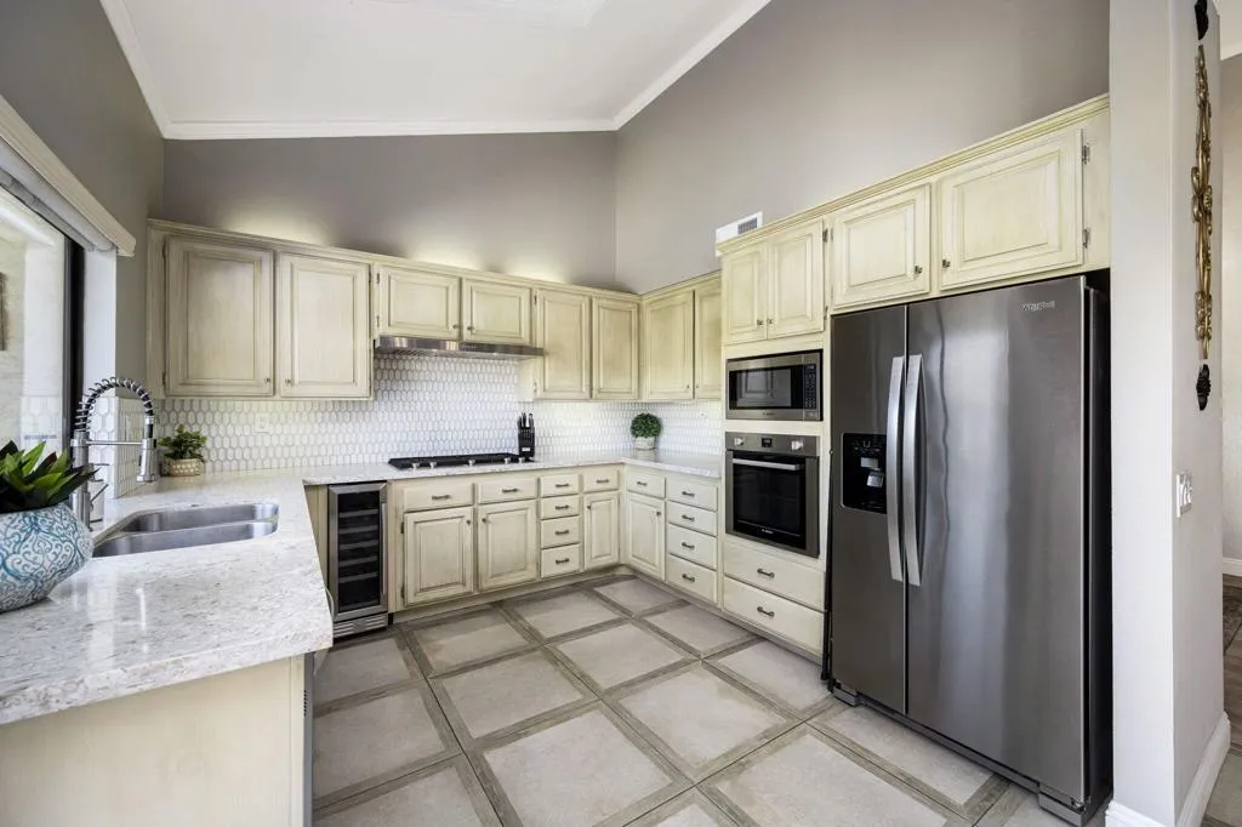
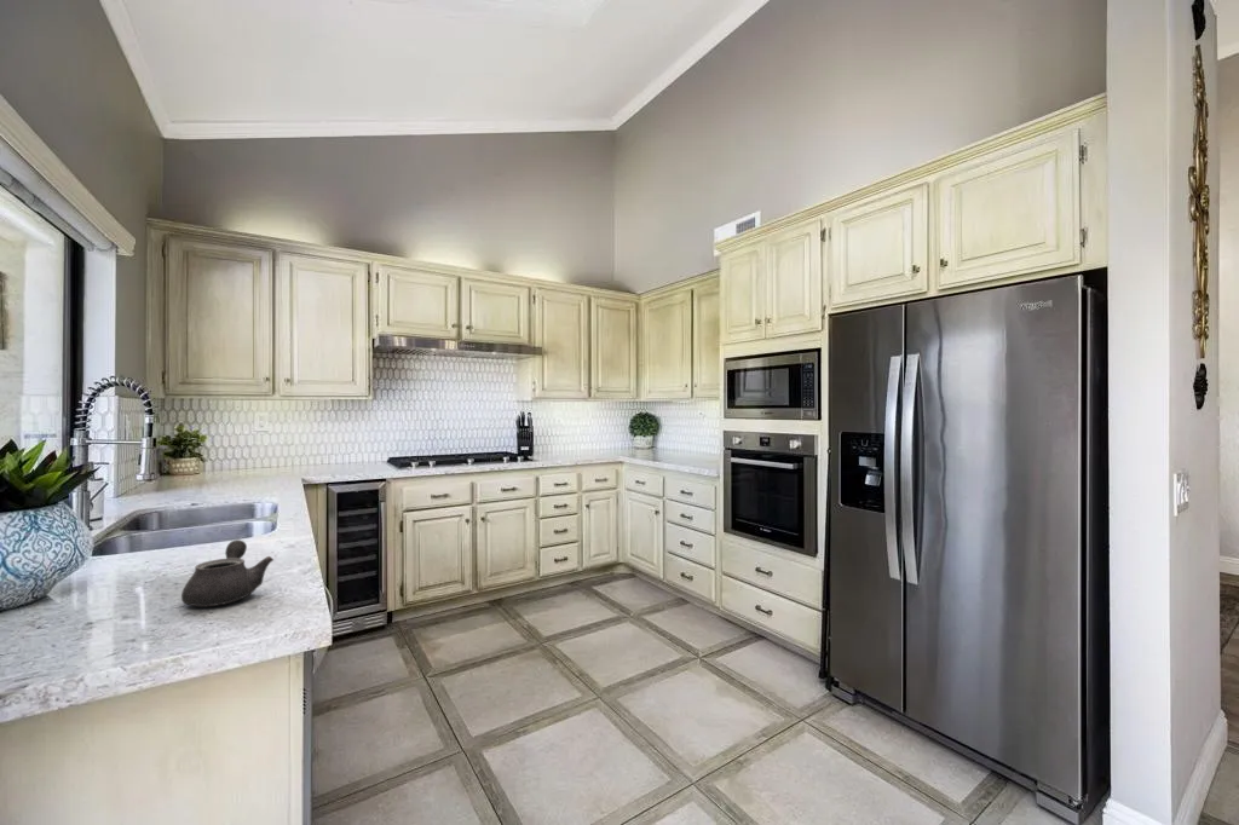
+ teapot [180,538,275,607]
